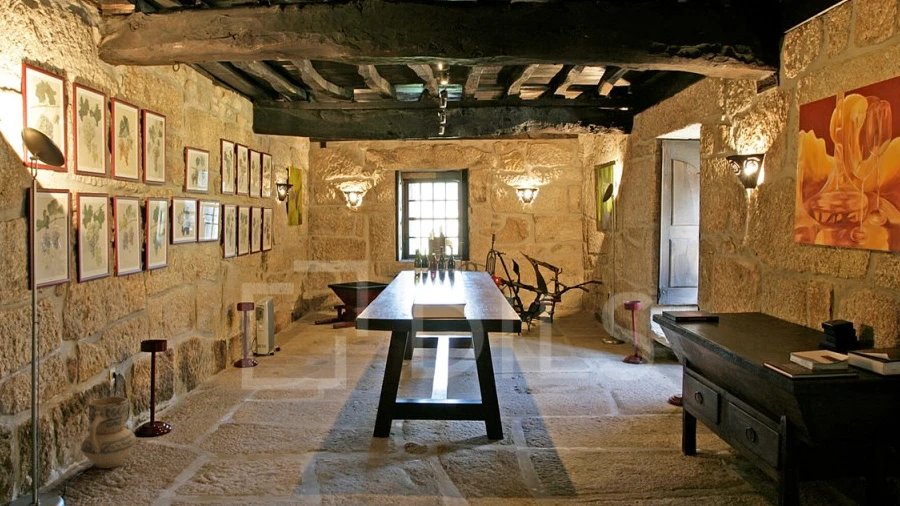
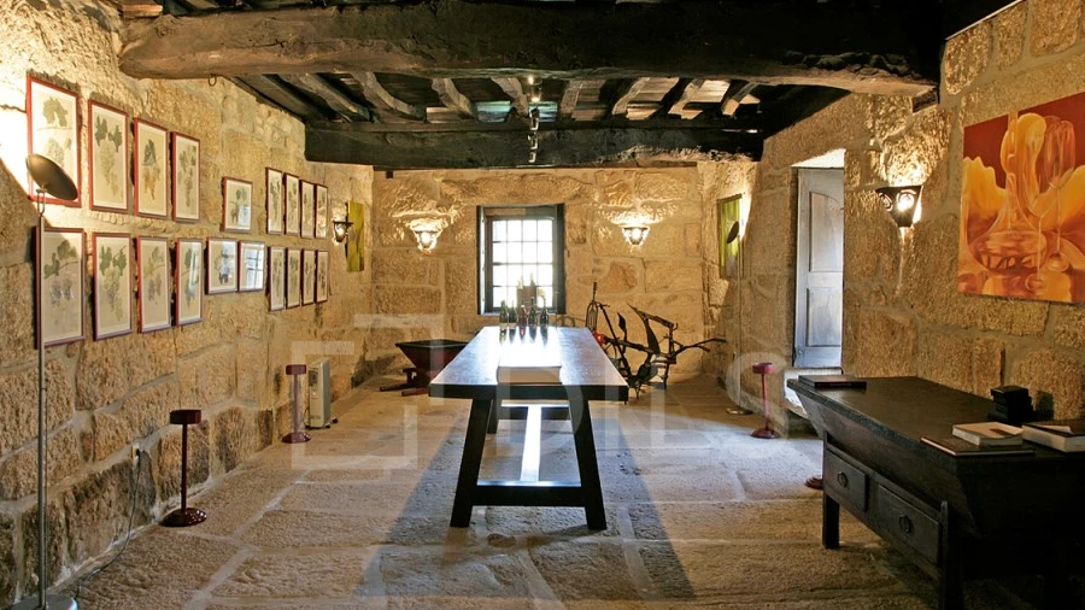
- ceramic jug [80,396,137,469]
